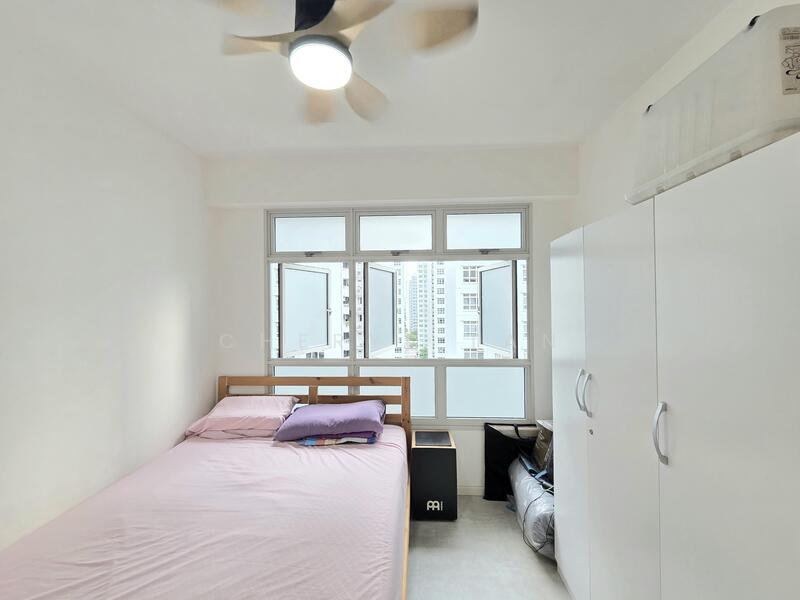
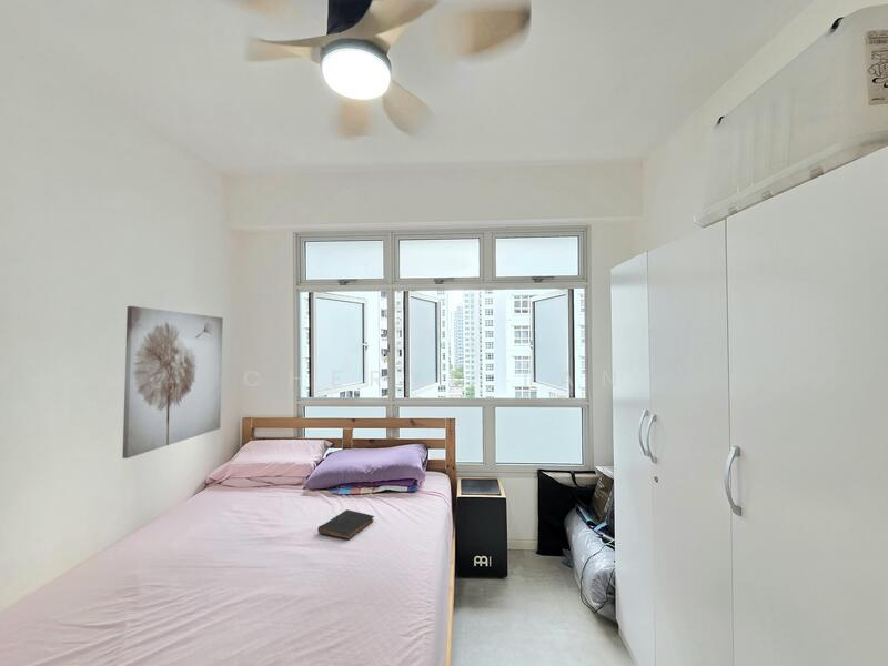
+ book [316,508,375,541]
+ wall art [121,305,224,460]
